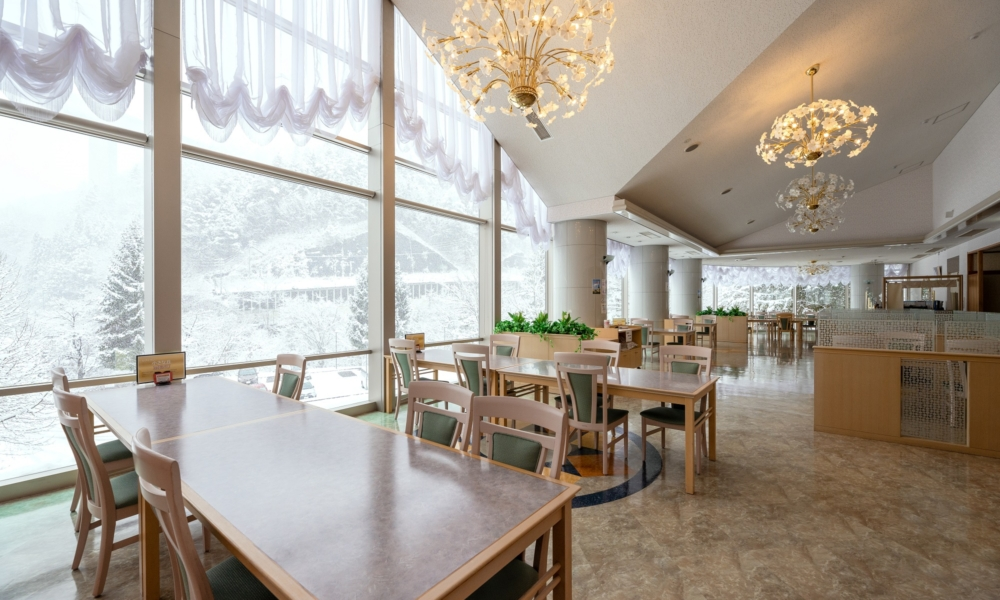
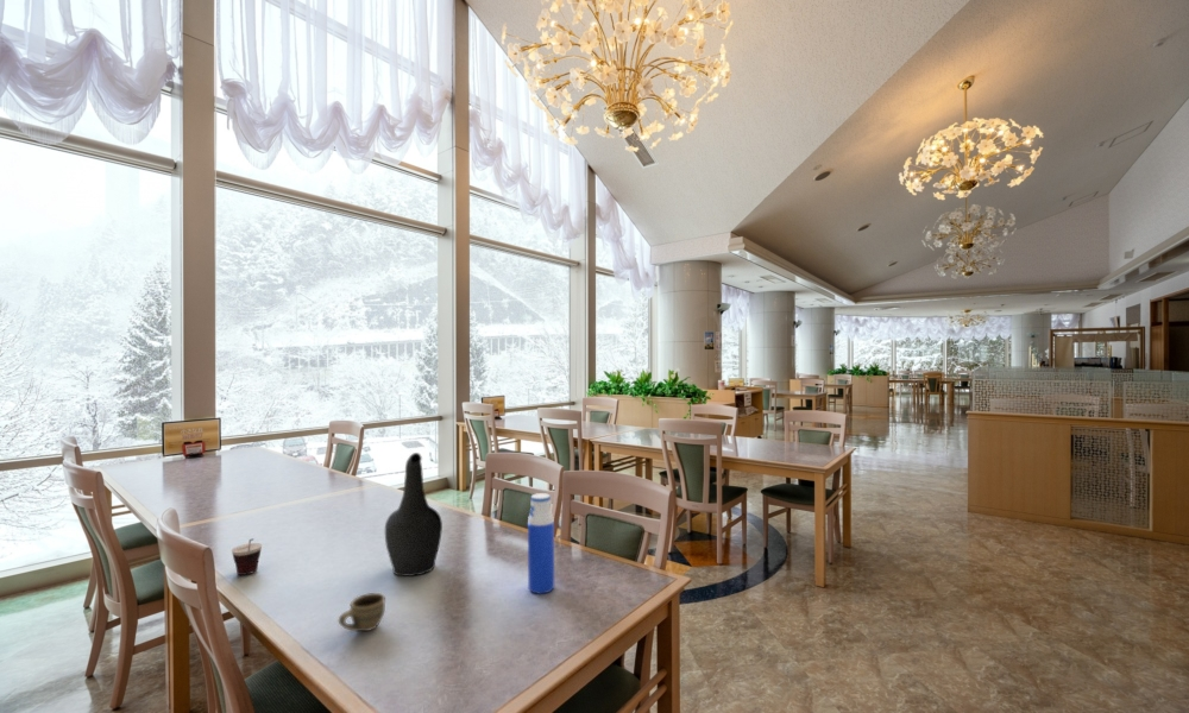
+ cup [338,592,386,632]
+ water bottle [527,492,555,594]
+ decorative vase [384,452,443,578]
+ cup [231,537,263,576]
